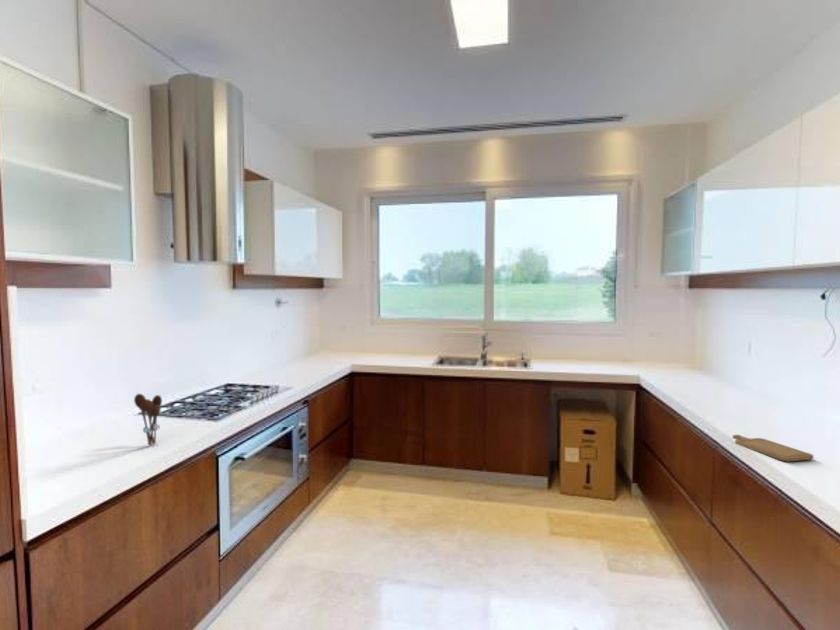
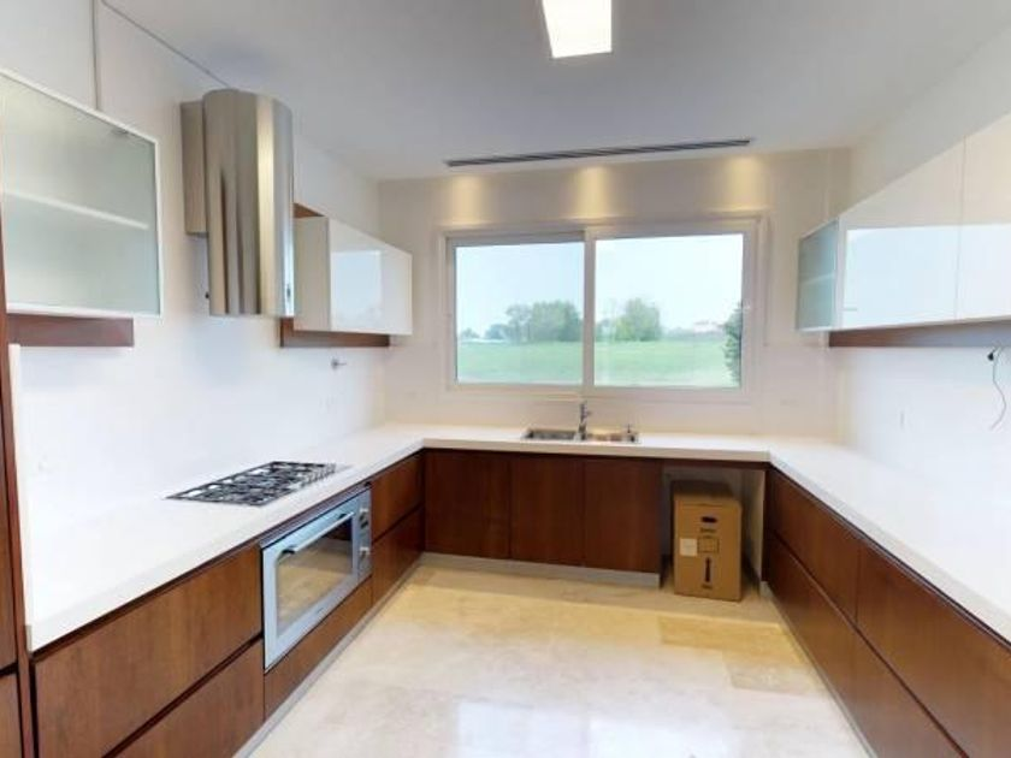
- chopping board [732,434,814,462]
- utensil holder [133,393,163,447]
